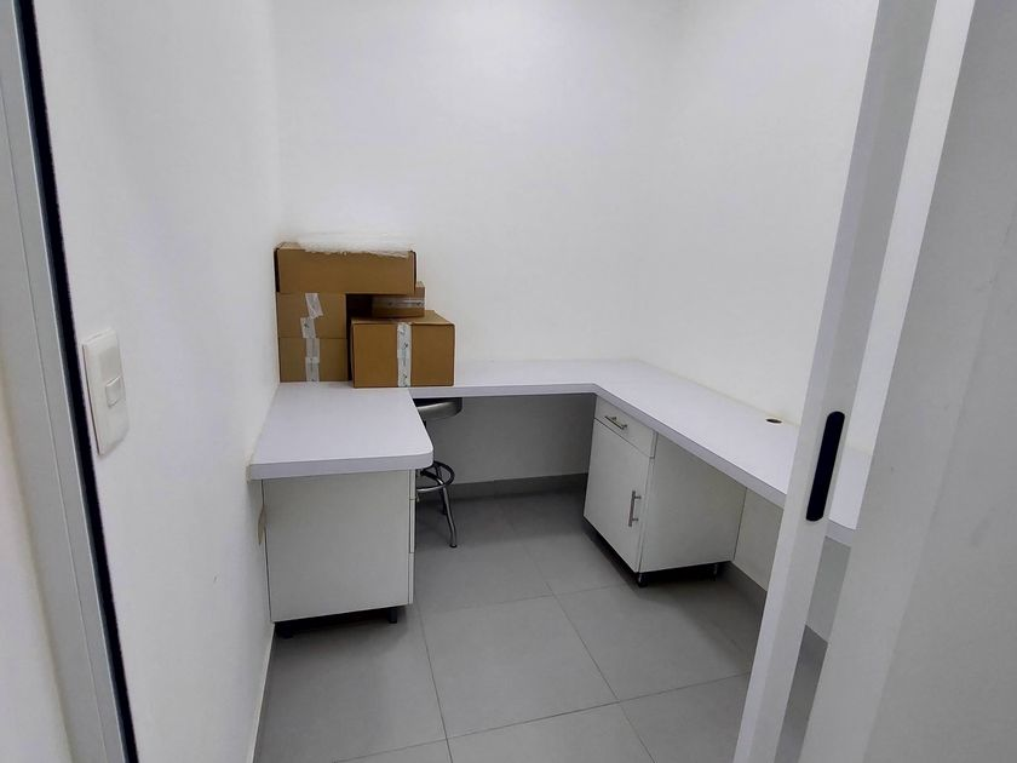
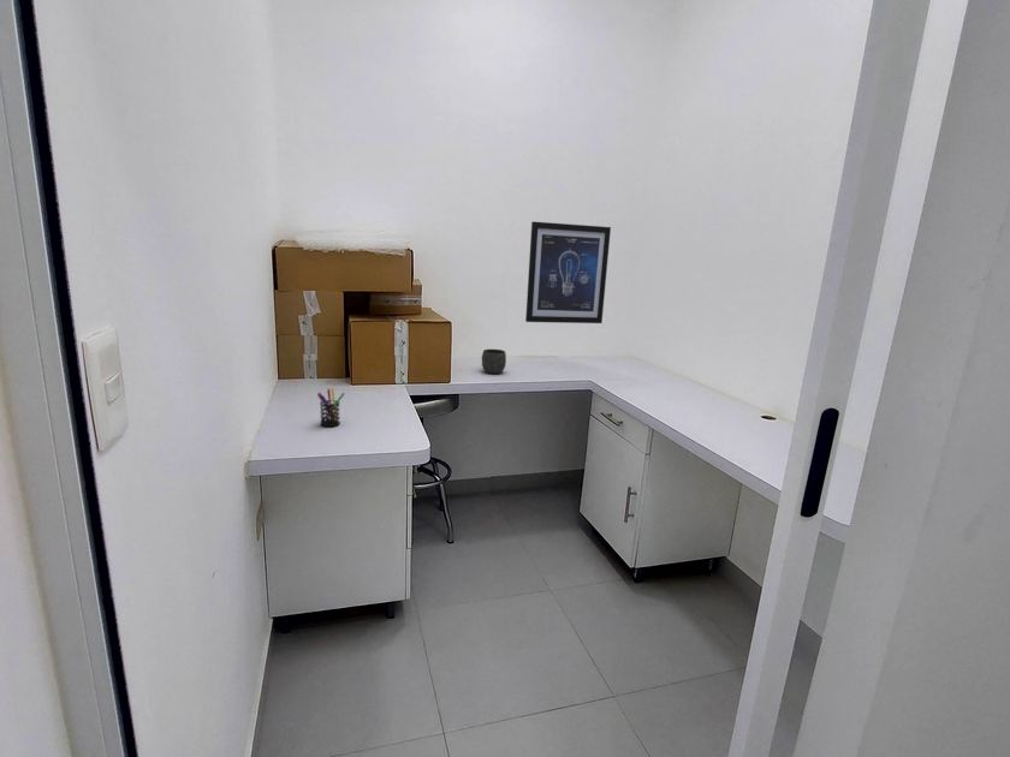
+ wall art [524,220,612,324]
+ pen holder [316,387,346,428]
+ mug [481,348,507,375]
